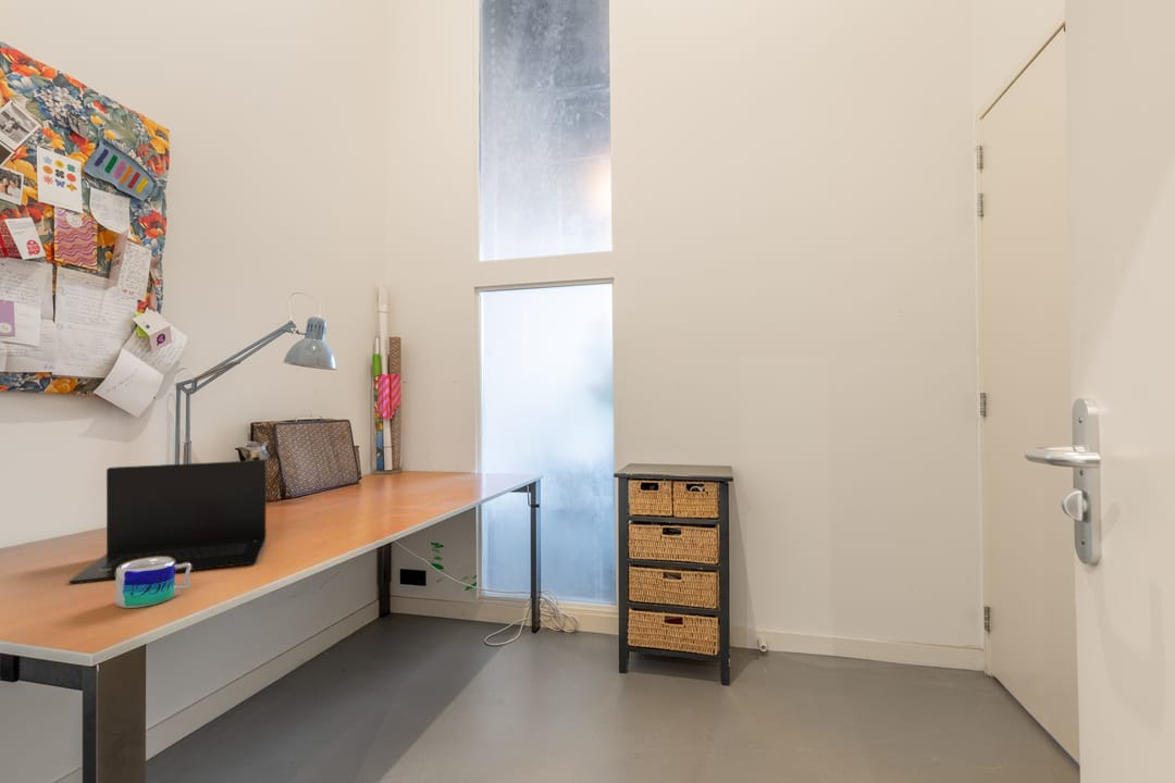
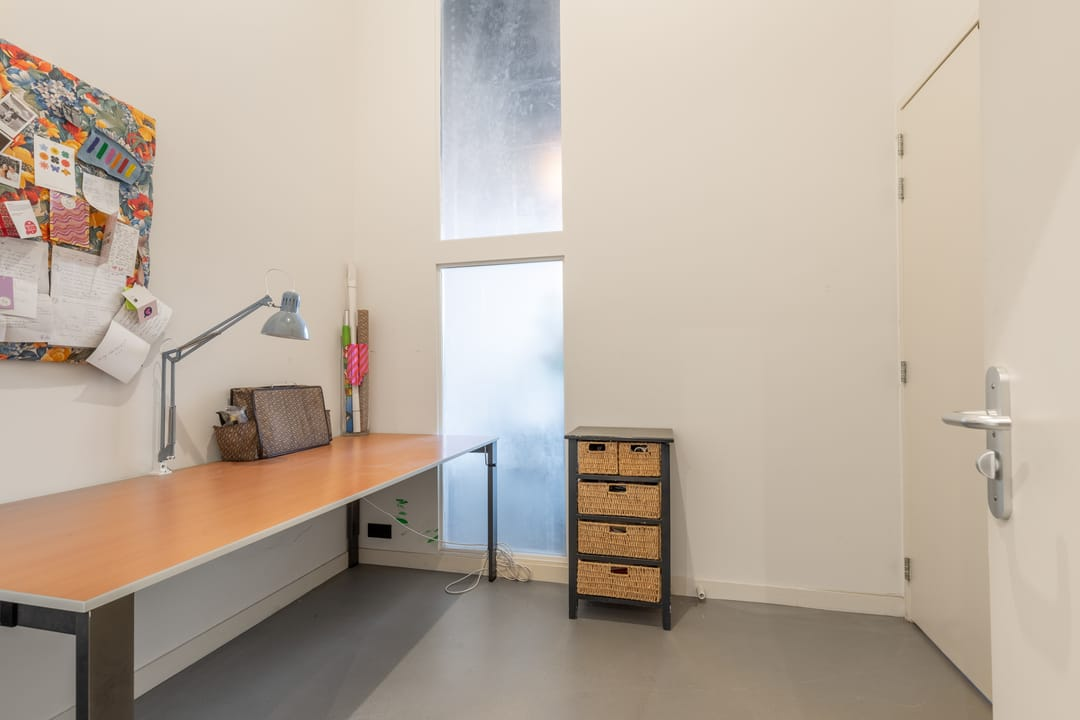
- mug [114,557,191,609]
- laptop [69,459,268,585]
